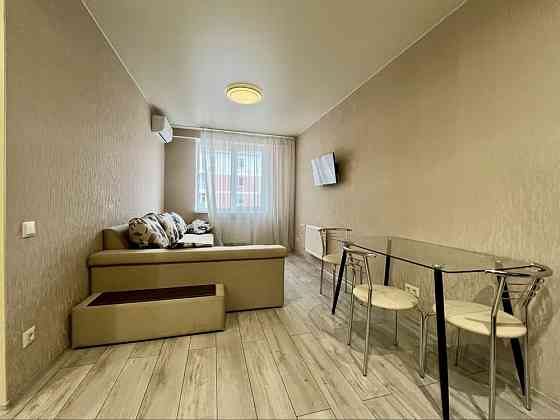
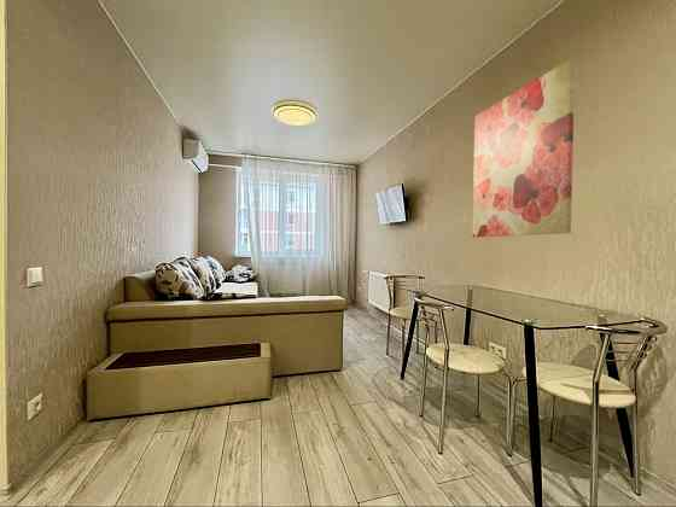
+ wall art [472,57,576,239]
